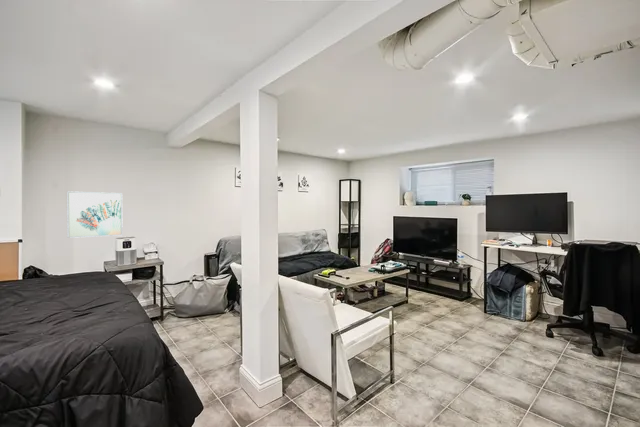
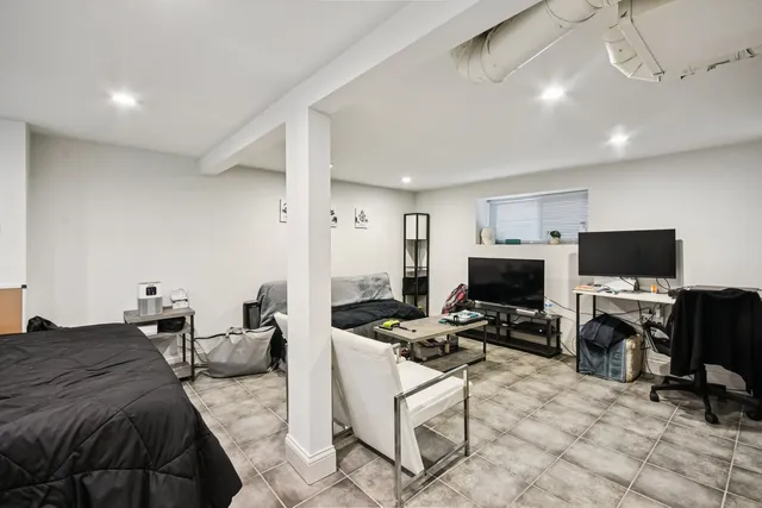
- wall art [66,190,124,239]
